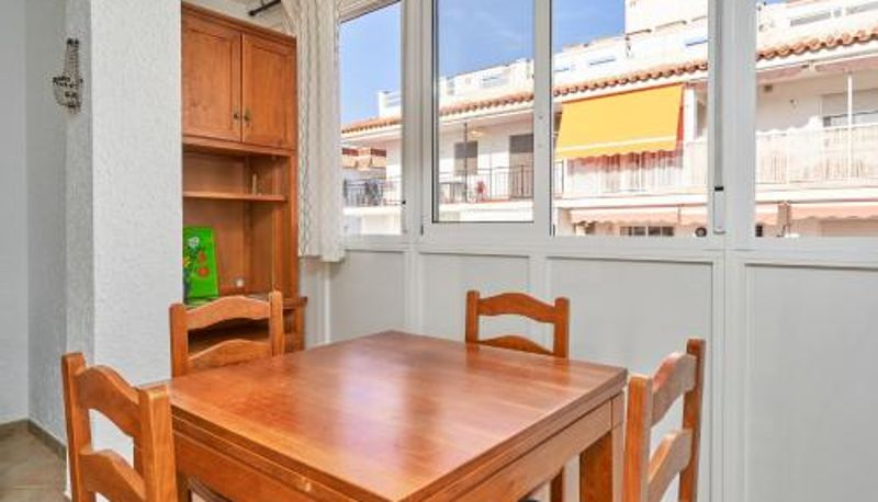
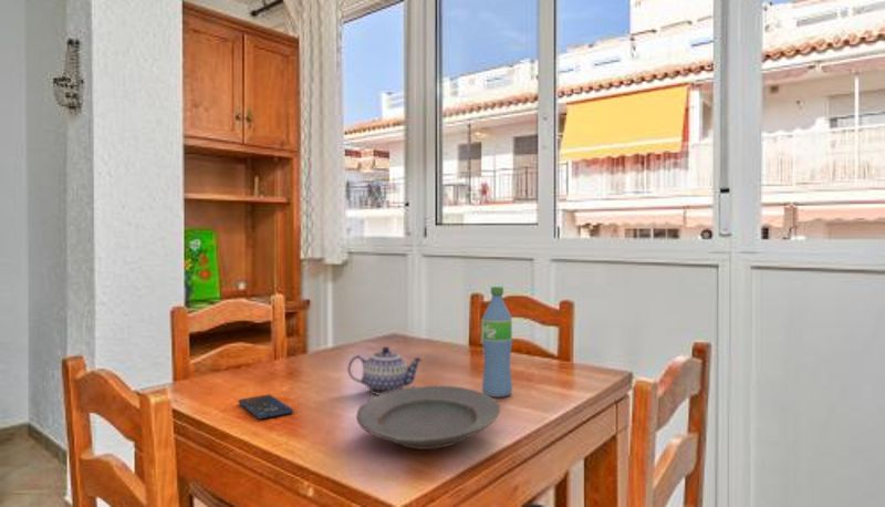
+ smartphone [237,393,294,420]
+ teapot [346,345,424,396]
+ plate [355,384,501,451]
+ water bottle [481,286,513,399]
